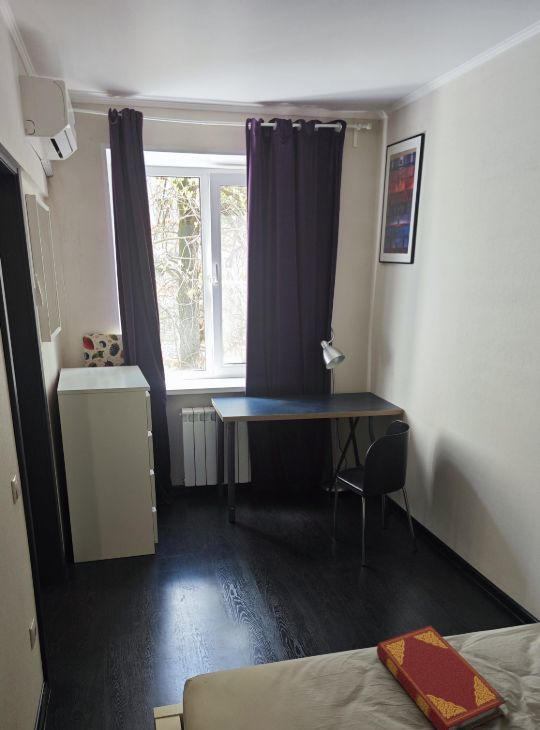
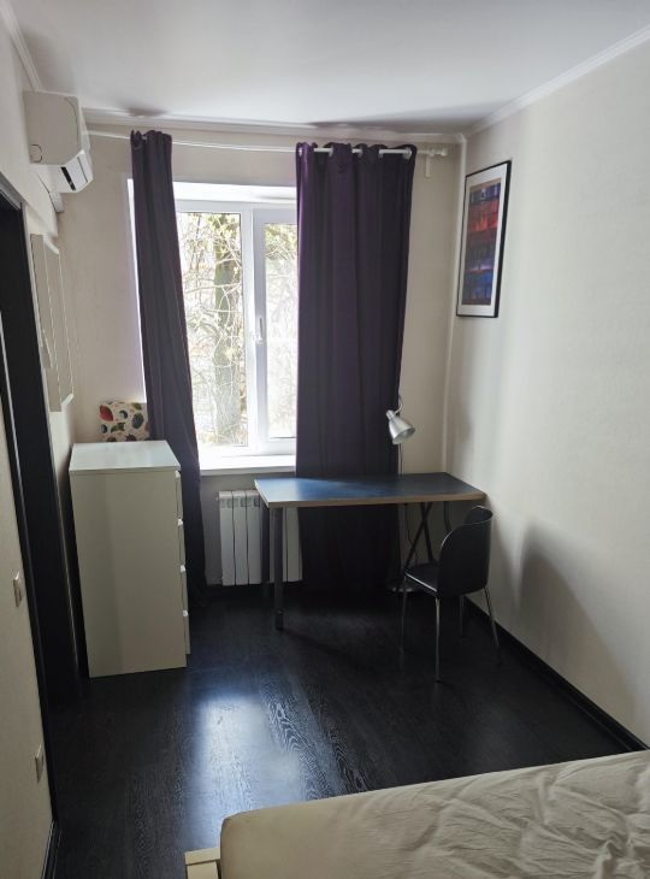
- hardback book [376,625,507,730]
